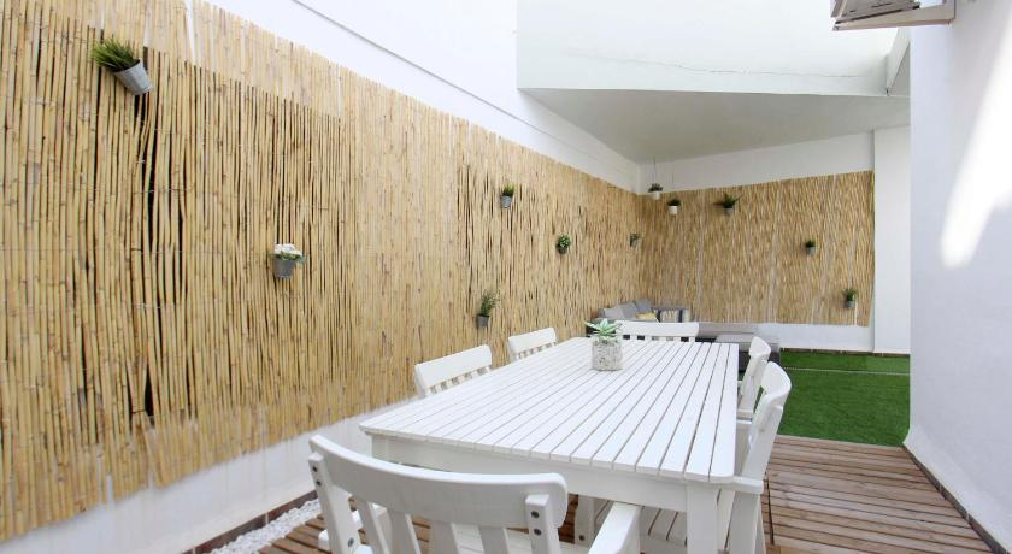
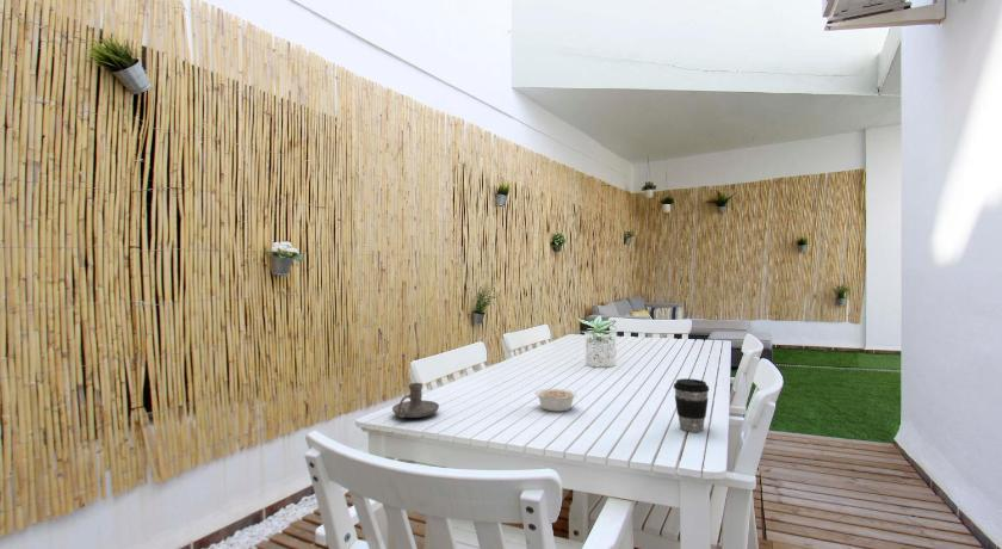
+ legume [534,388,579,413]
+ candle holder [391,382,440,419]
+ coffee cup [673,377,710,433]
